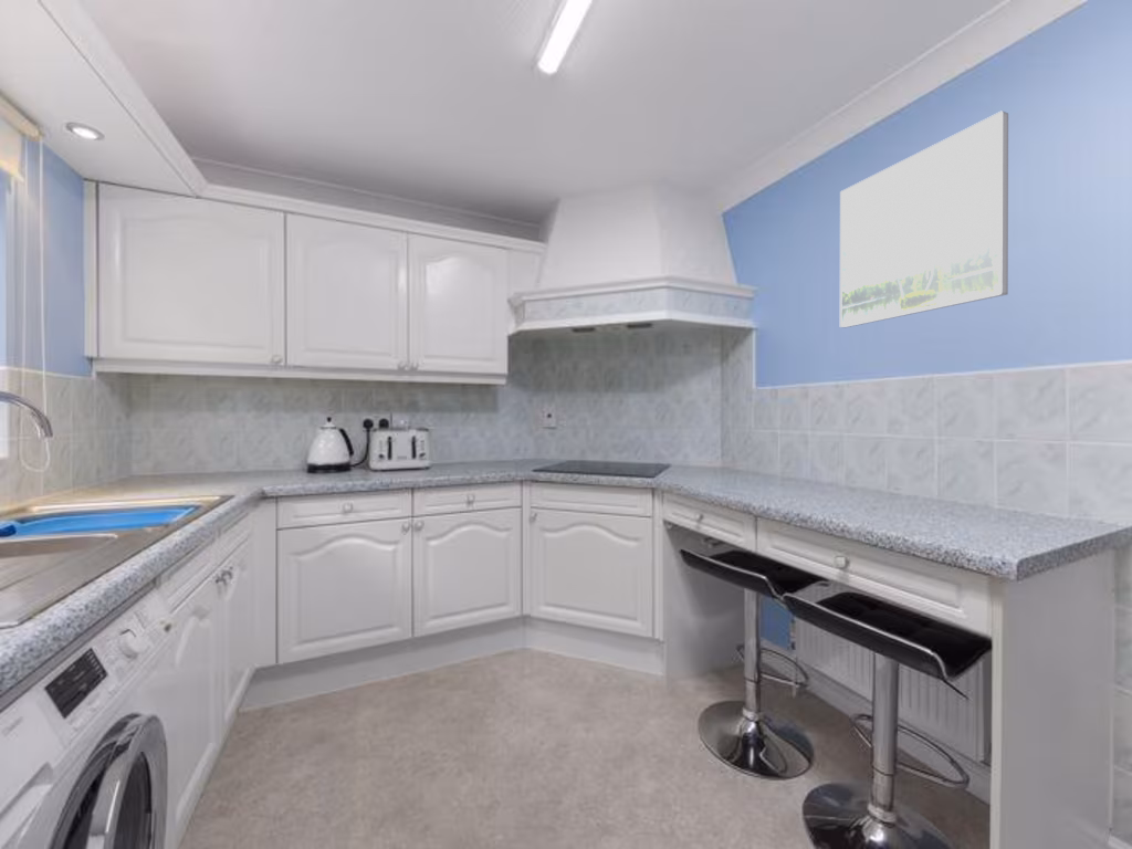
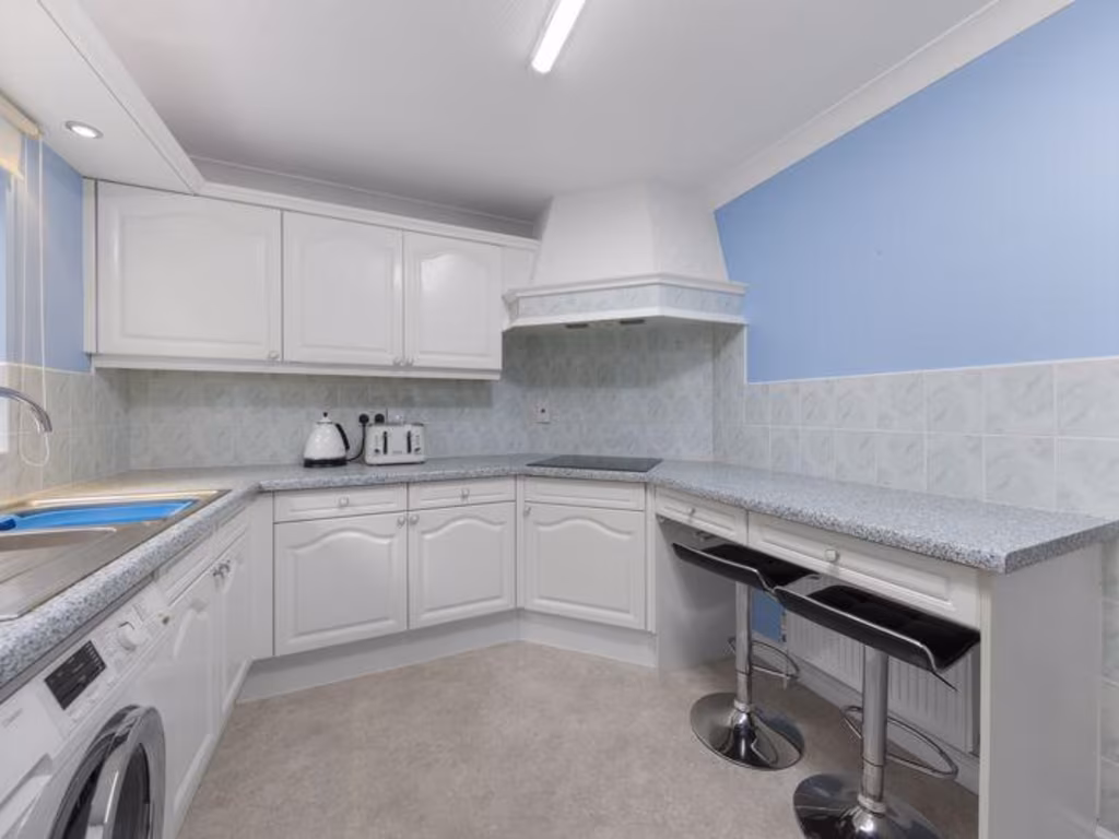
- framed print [839,109,1009,328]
